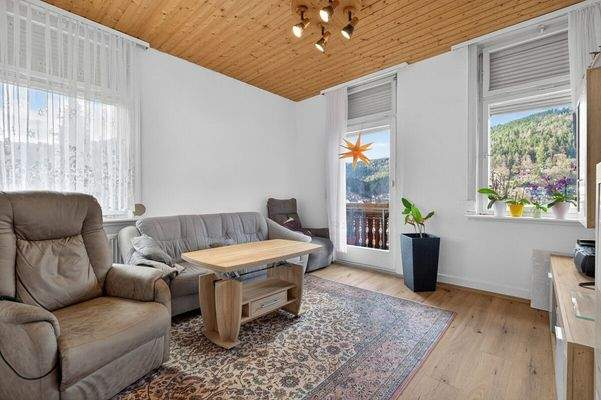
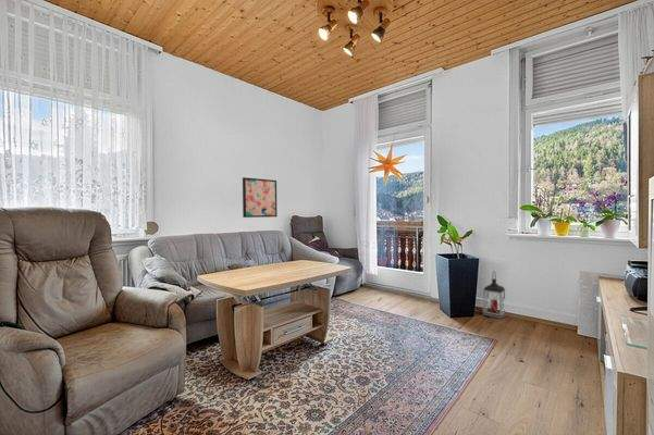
+ lantern [482,270,507,320]
+ wall art [242,176,279,219]
